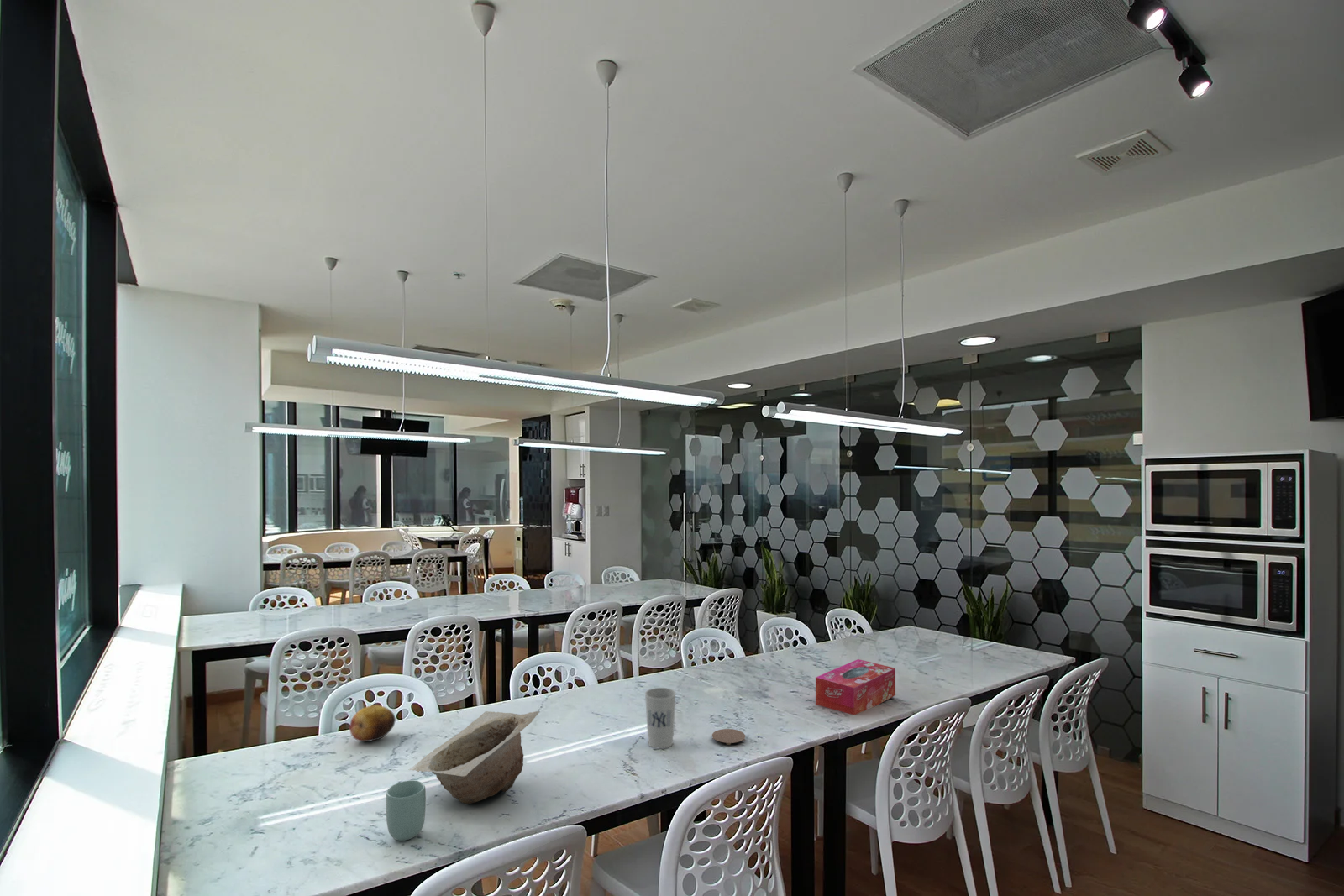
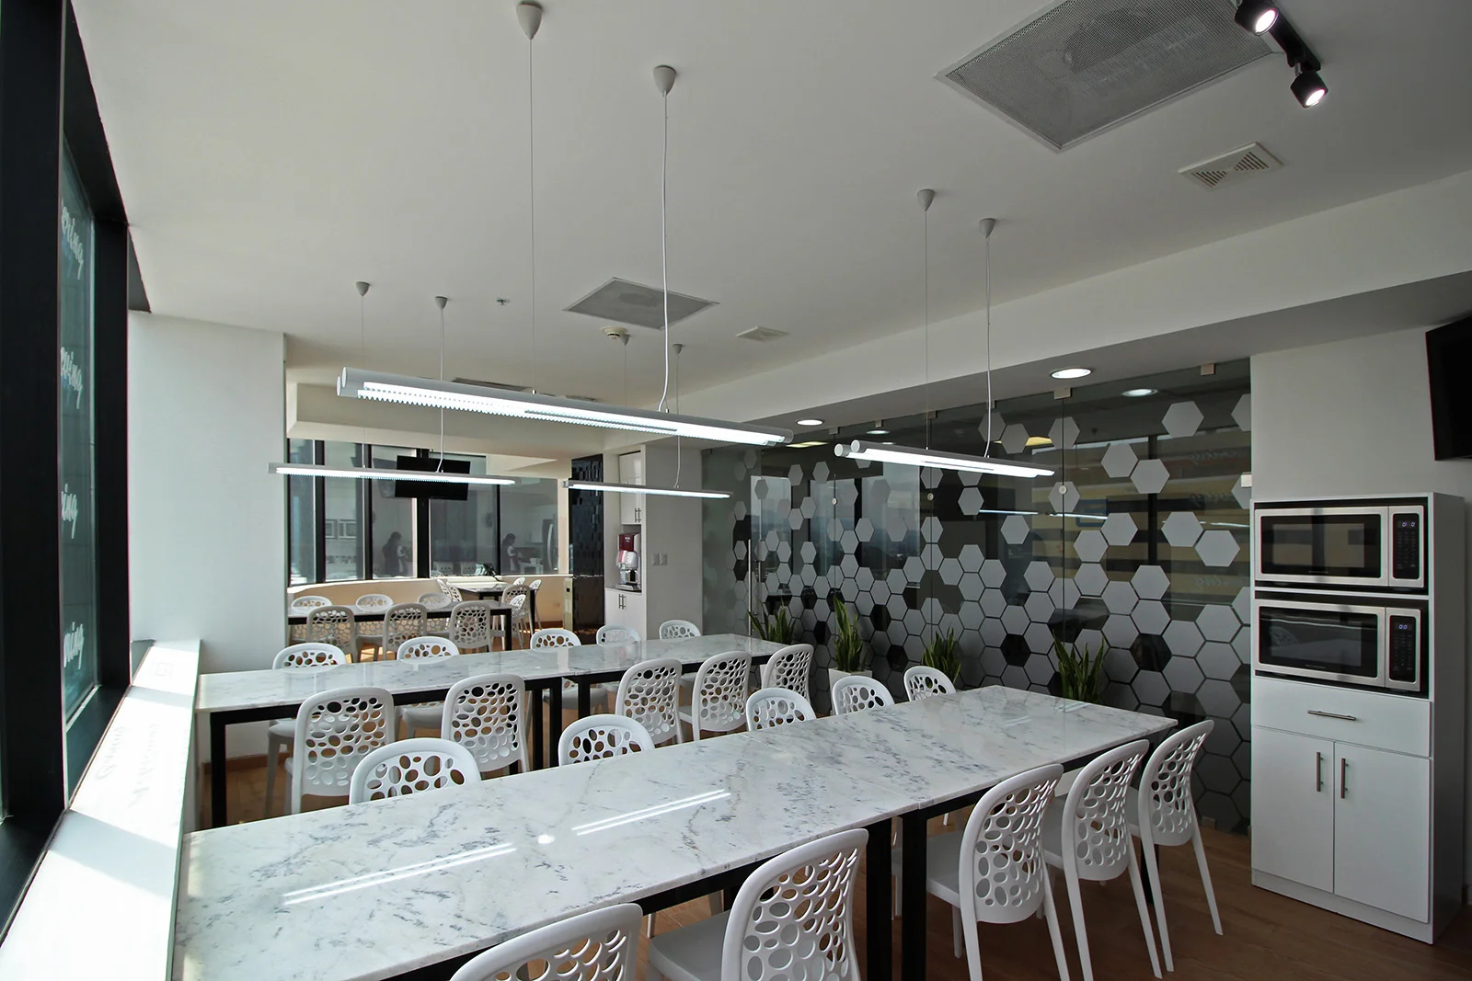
- cup [644,687,676,750]
- cup [386,779,427,841]
- fruit [349,705,396,742]
- tissue box [815,658,896,715]
- coaster [711,728,746,746]
- bowl [408,710,541,804]
